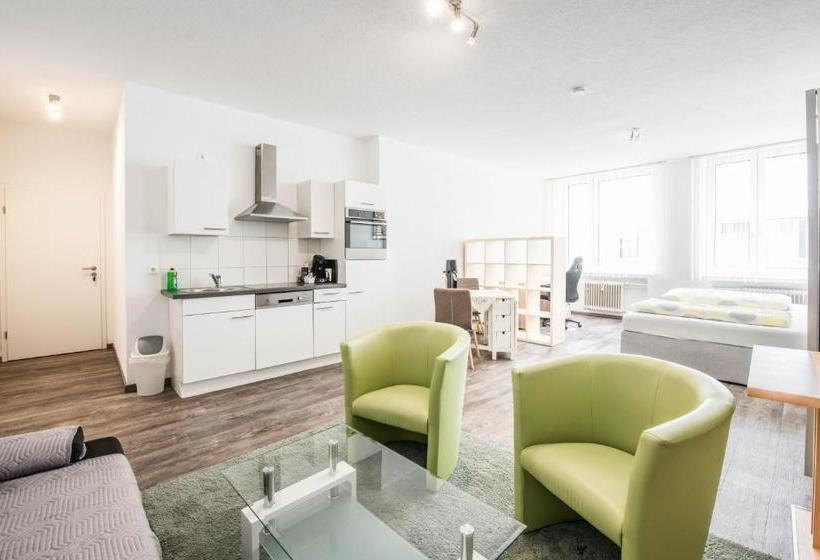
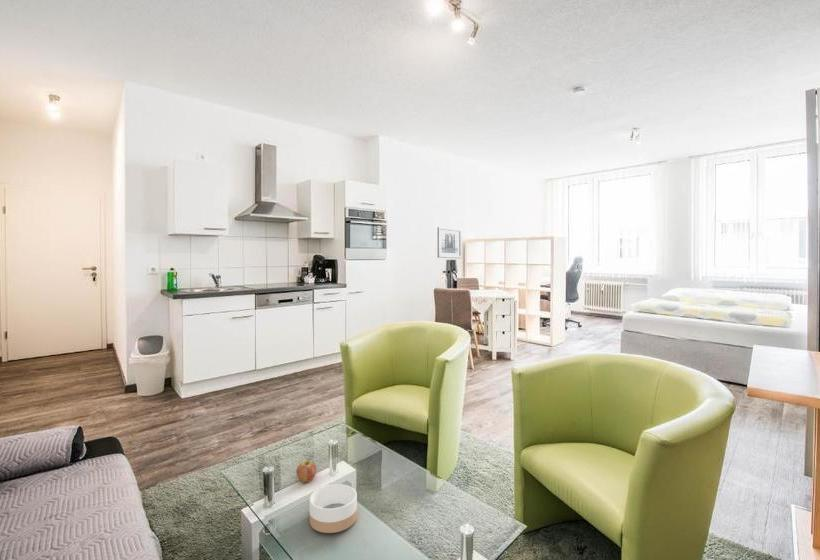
+ wall art [437,226,463,259]
+ fruit [295,458,317,483]
+ bowl [308,483,358,534]
